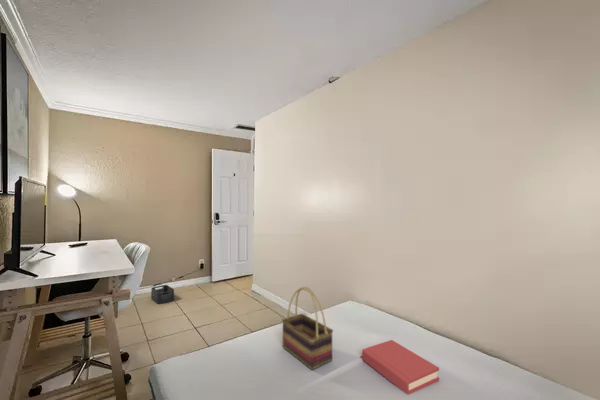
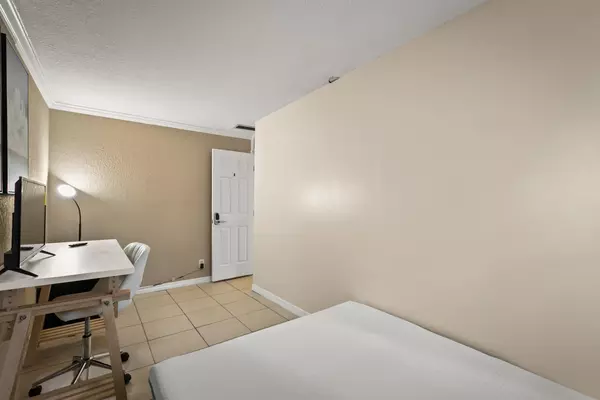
- hardback book [361,339,440,396]
- storage bin [150,284,175,305]
- woven basket [281,286,334,371]
